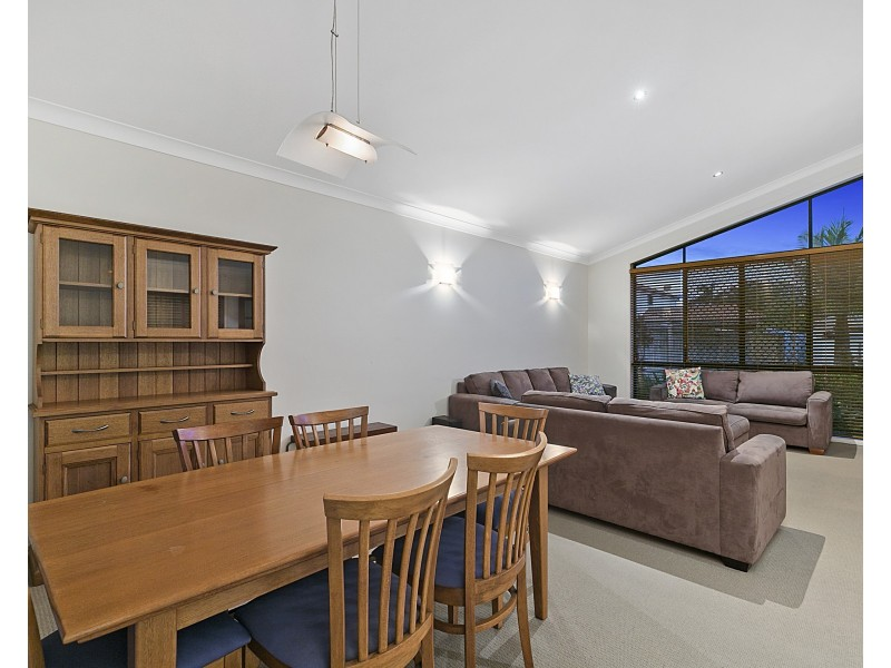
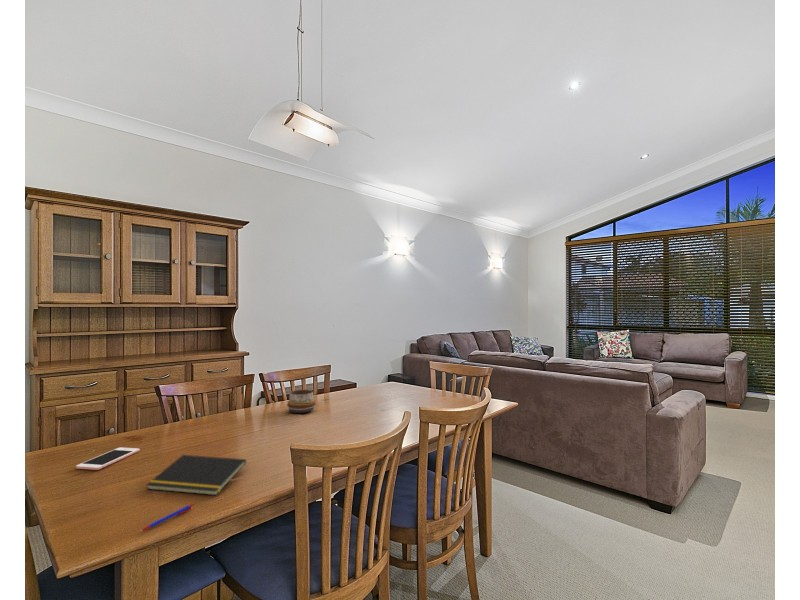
+ pen [140,503,195,532]
+ decorative bowl [286,389,317,414]
+ cell phone [75,447,141,471]
+ notepad [146,454,247,496]
